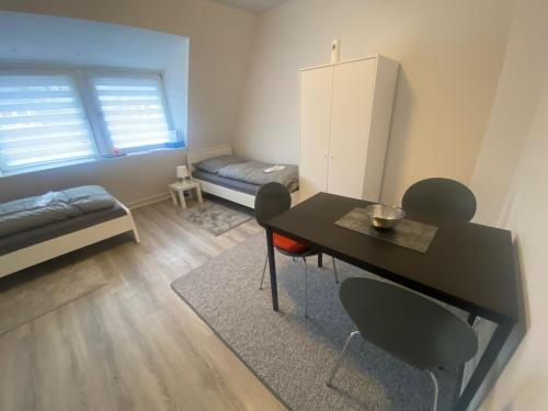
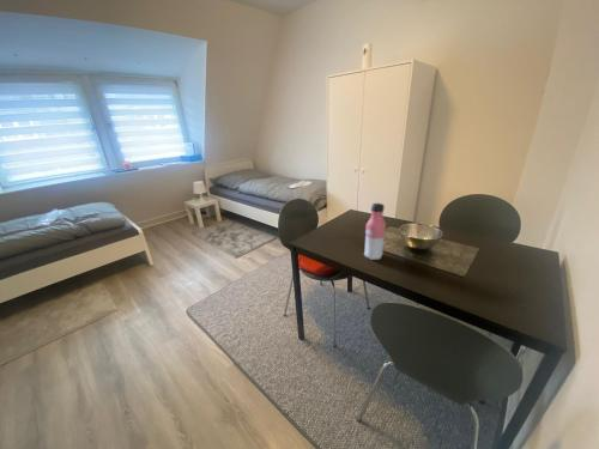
+ water bottle [363,202,387,261]
